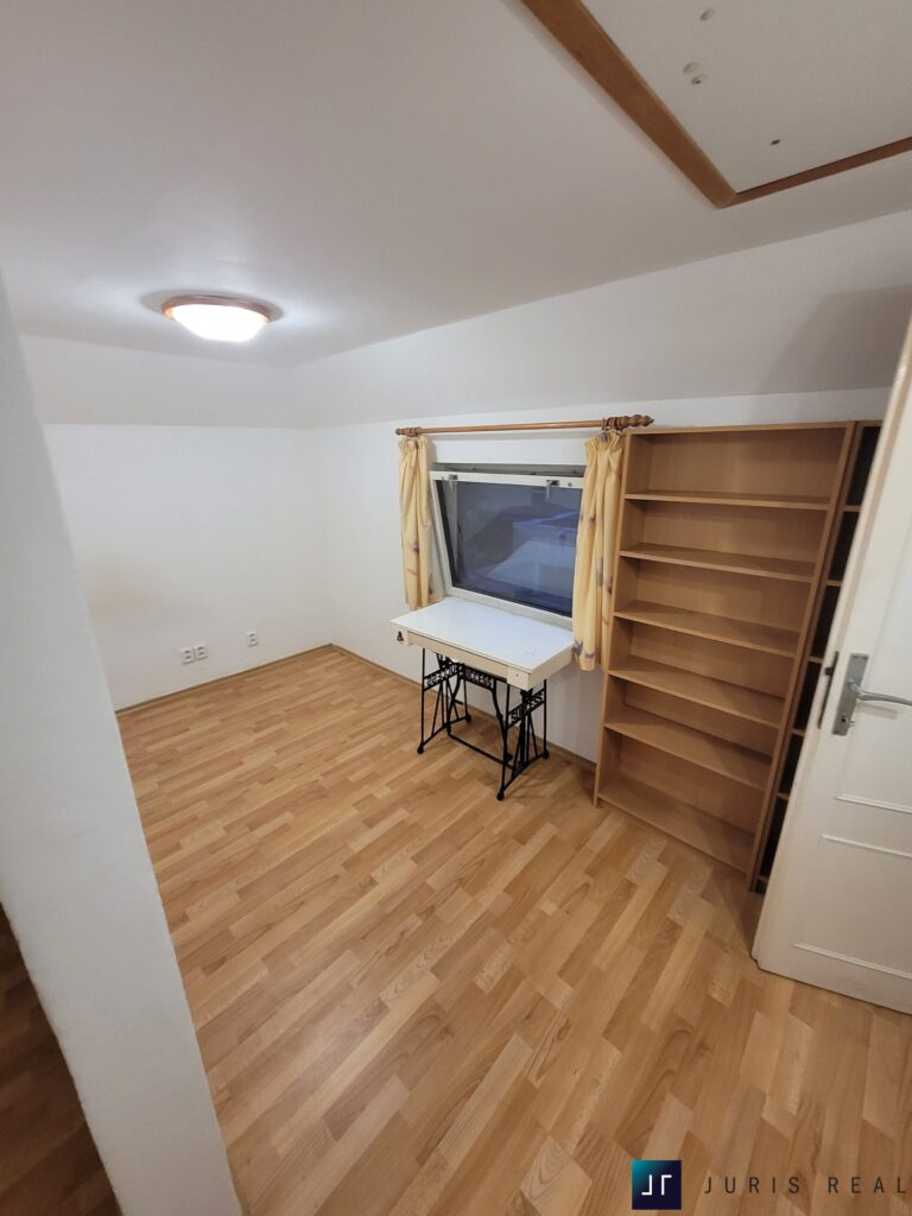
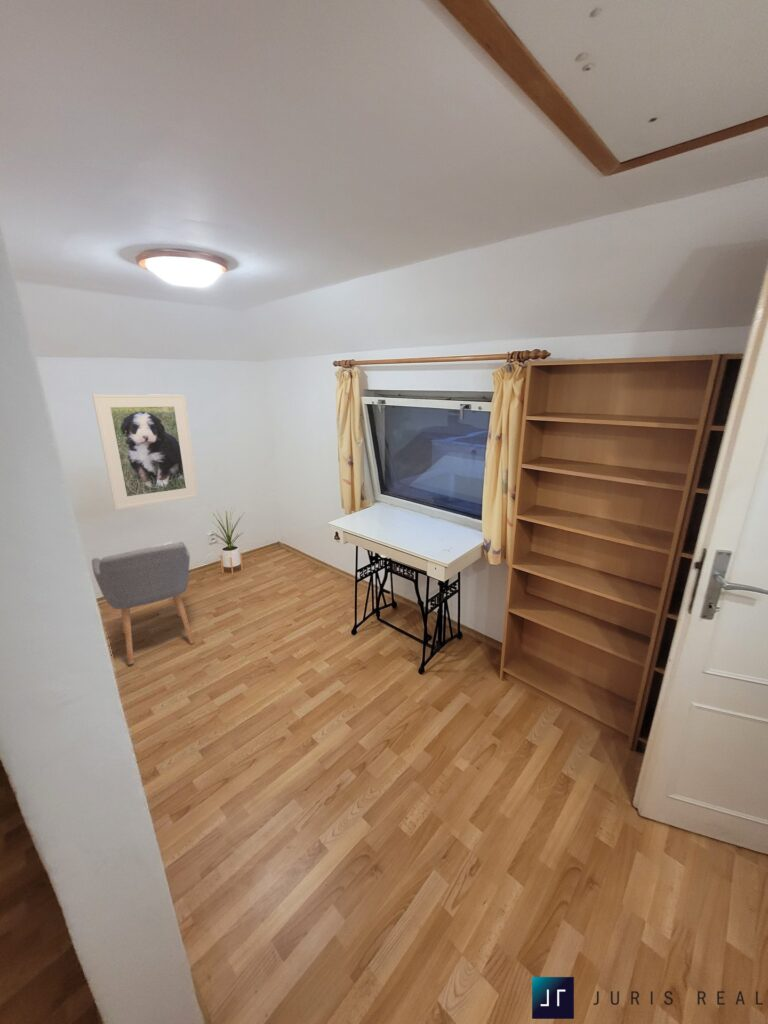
+ house plant [212,508,245,577]
+ chair [91,541,196,666]
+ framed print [91,393,200,511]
